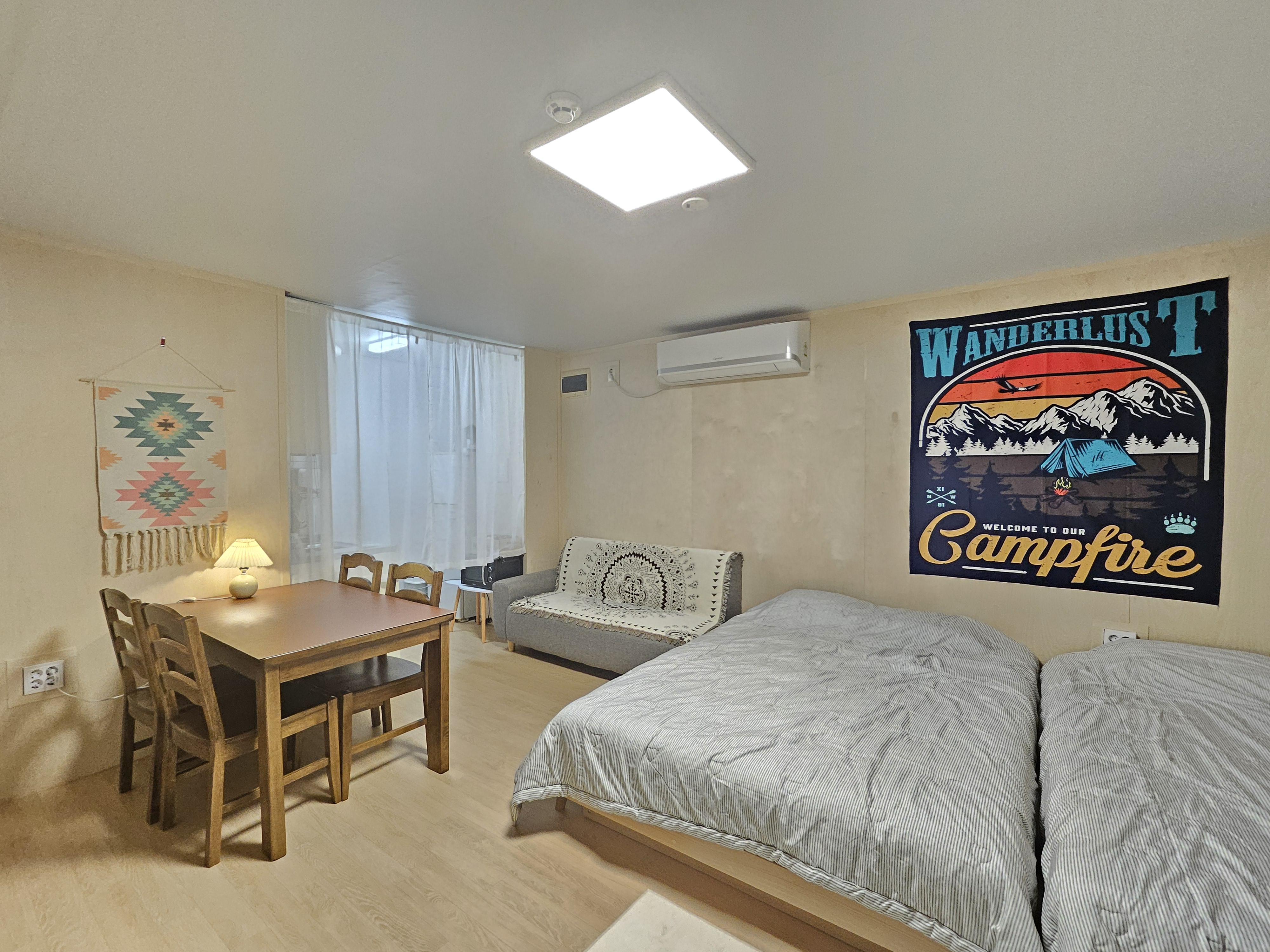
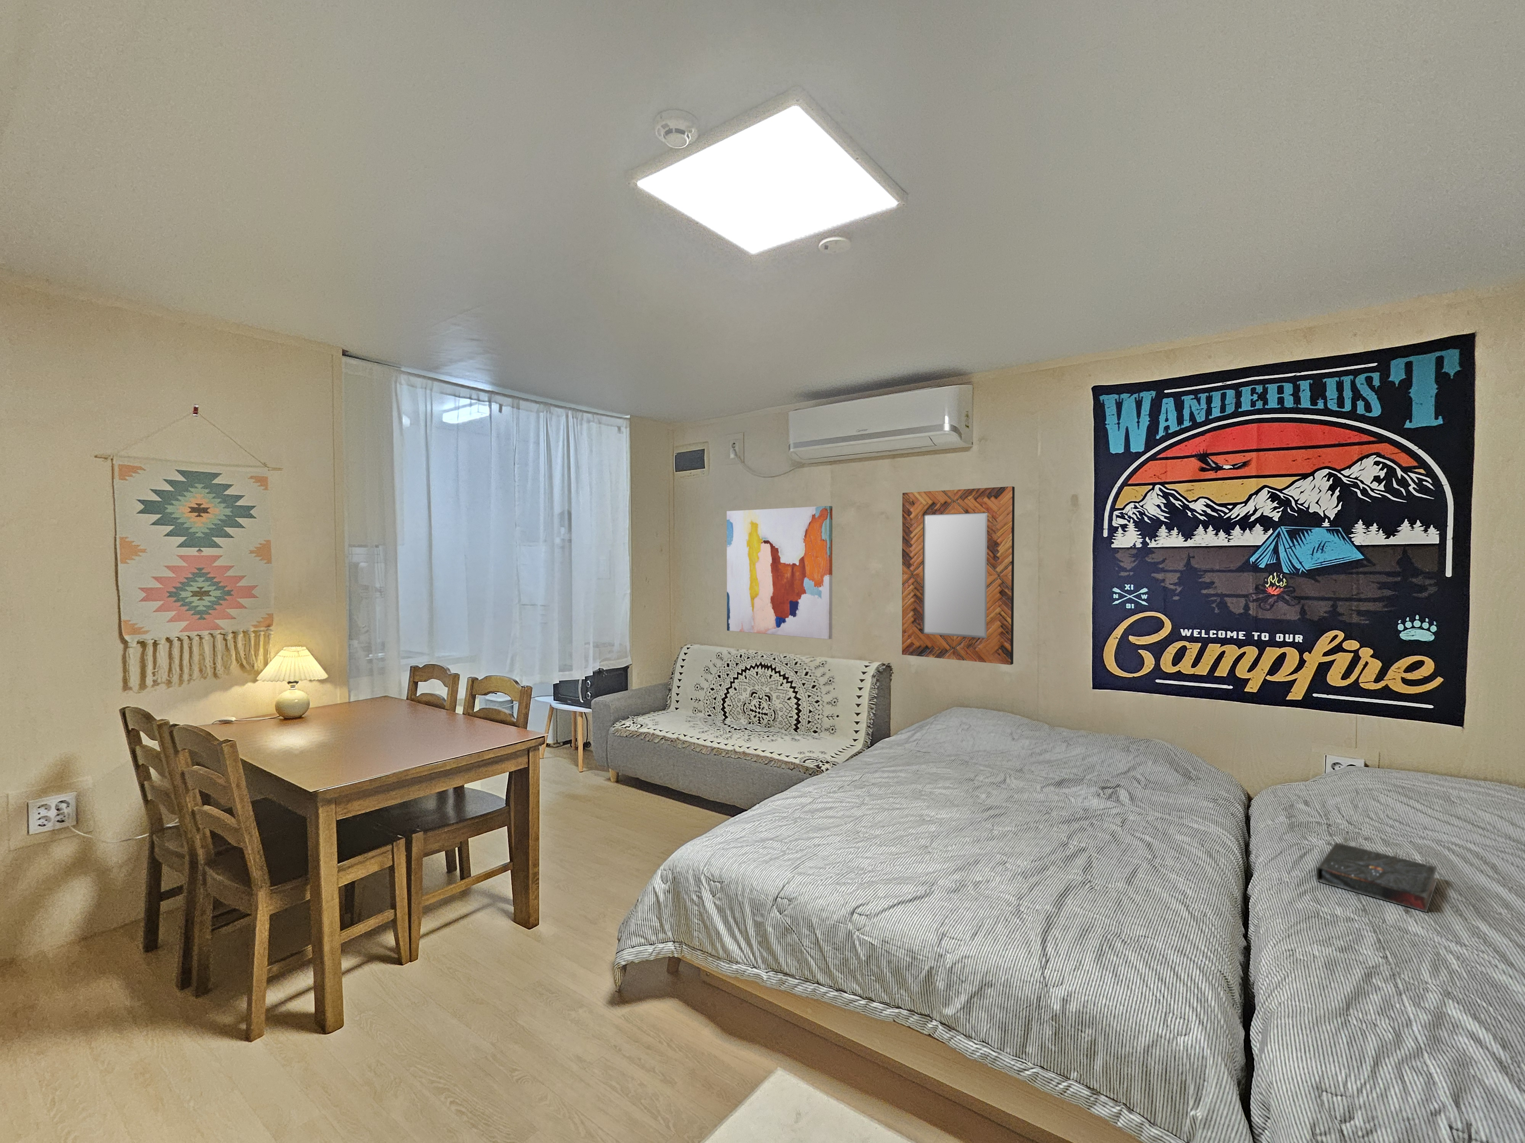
+ home mirror [902,486,1015,665]
+ book [1316,842,1437,912]
+ wall art [726,505,832,640]
